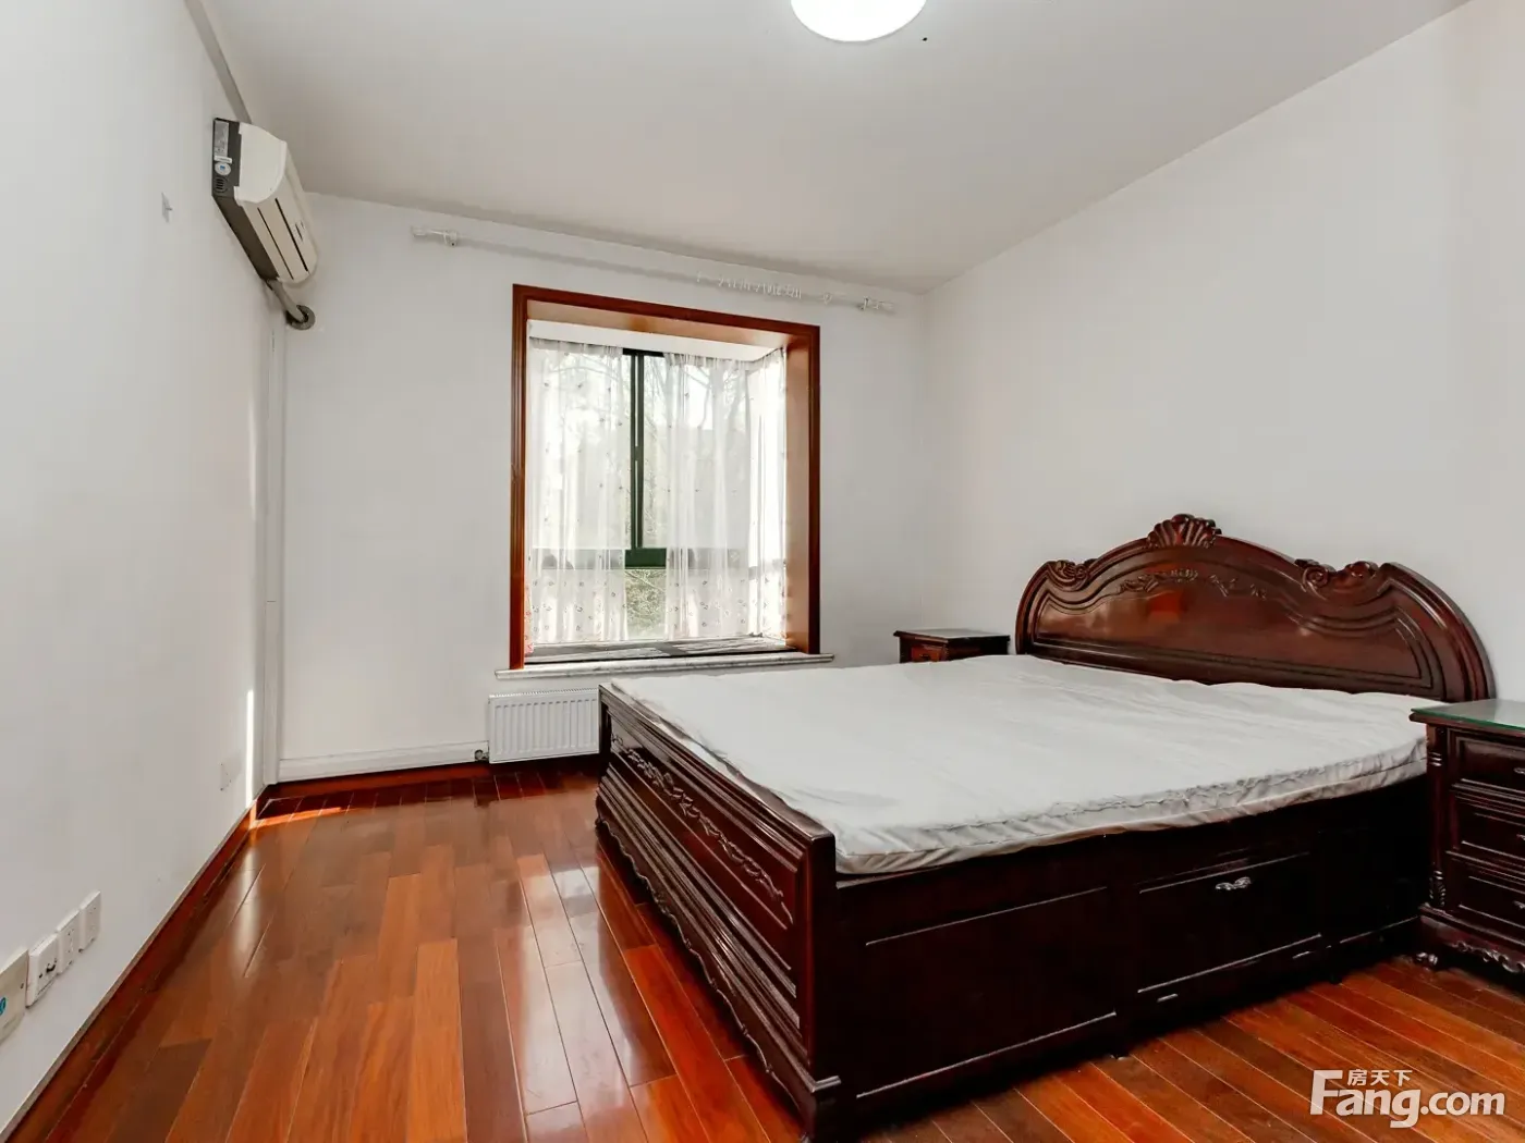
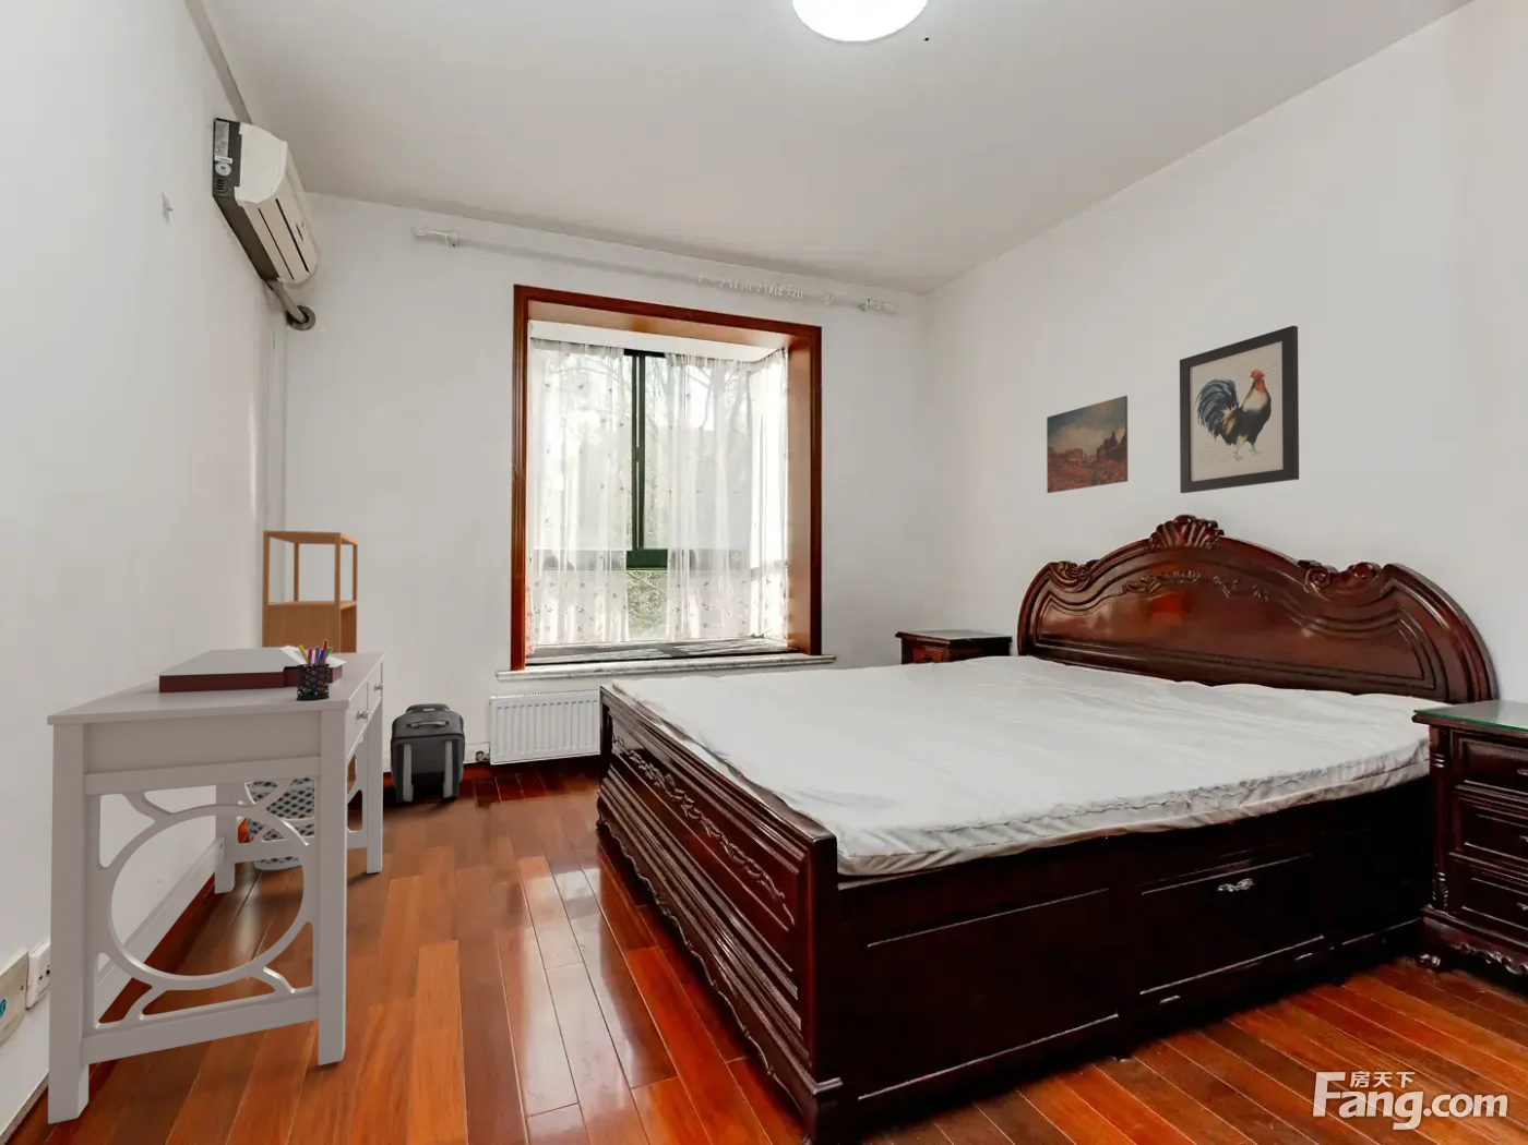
+ pen holder [297,640,332,701]
+ backpack [389,702,466,803]
+ desk [46,651,387,1126]
+ wall art [1046,394,1129,494]
+ wall art [1179,325,1299,494]
+ bookshelf [261,530,359,794]
+ wastebasket [241,777,314,871]
+ books [152,646,347,693]
